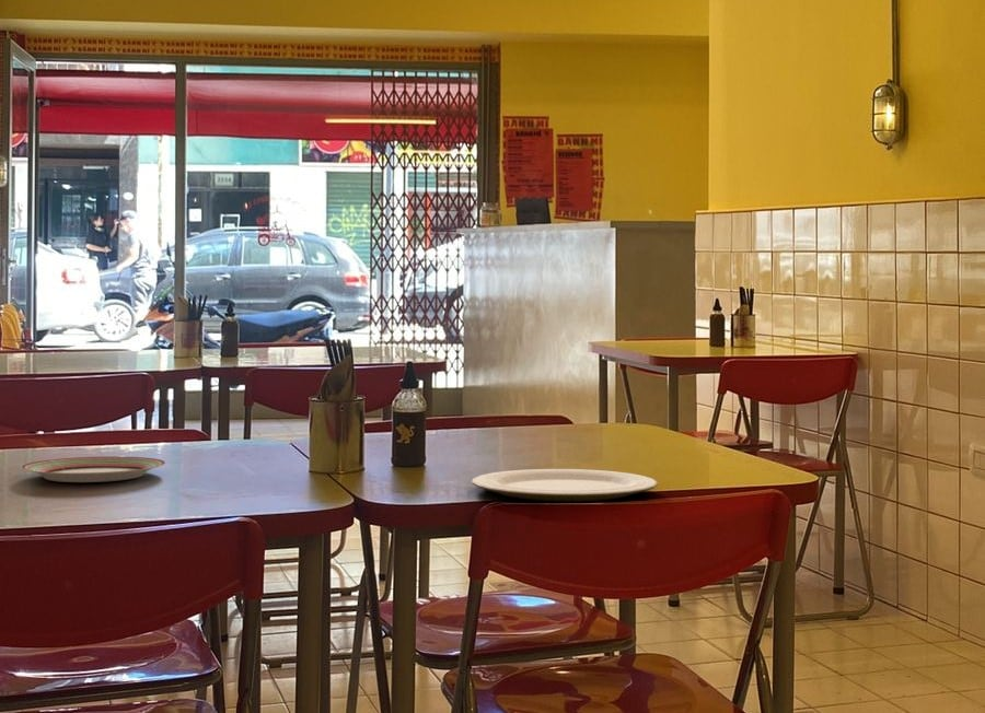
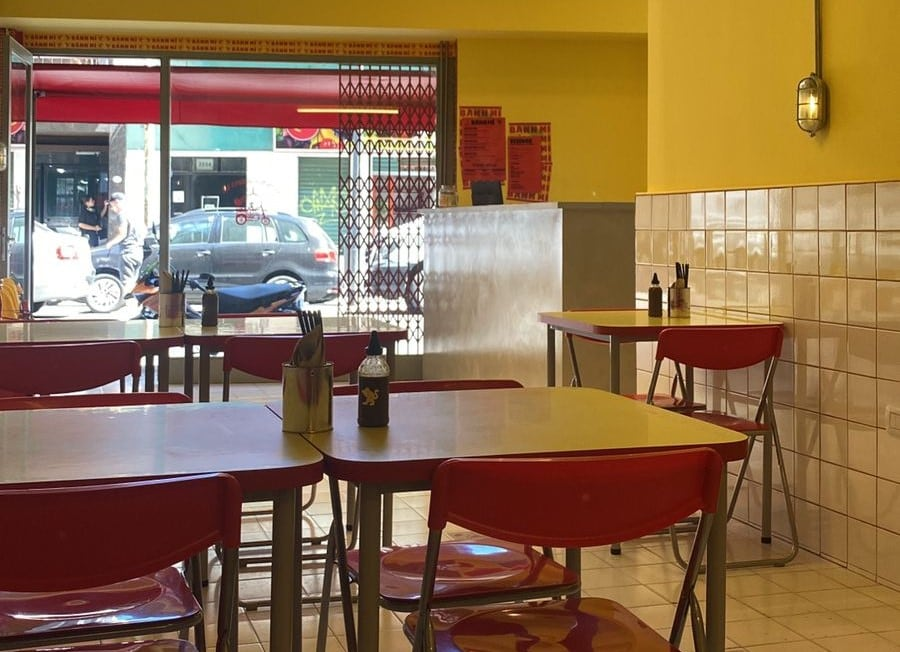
- plate [20,455,166,483]
- plate [472,468,659,502]
